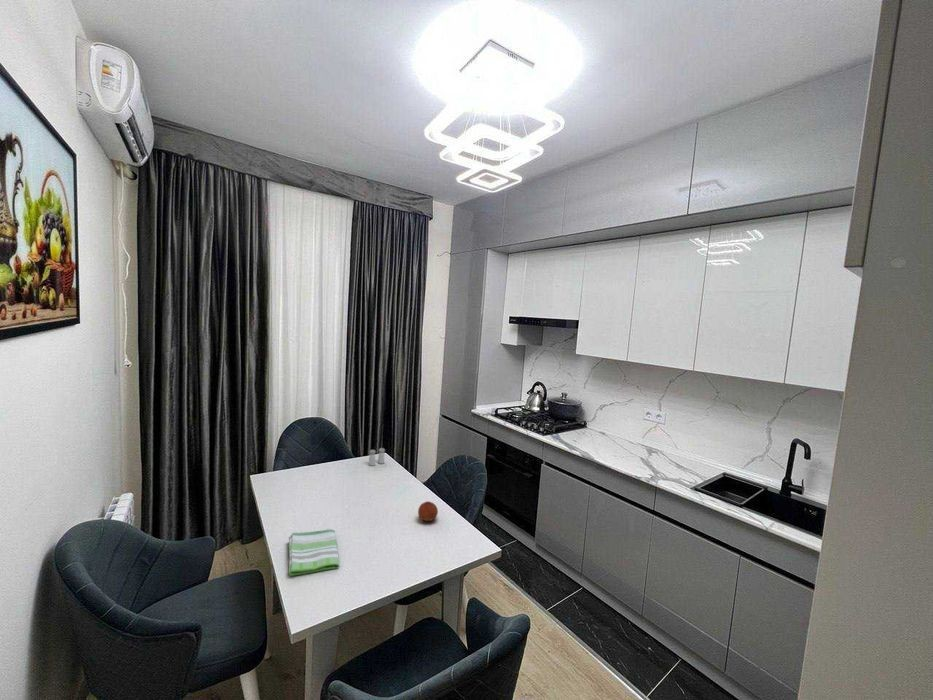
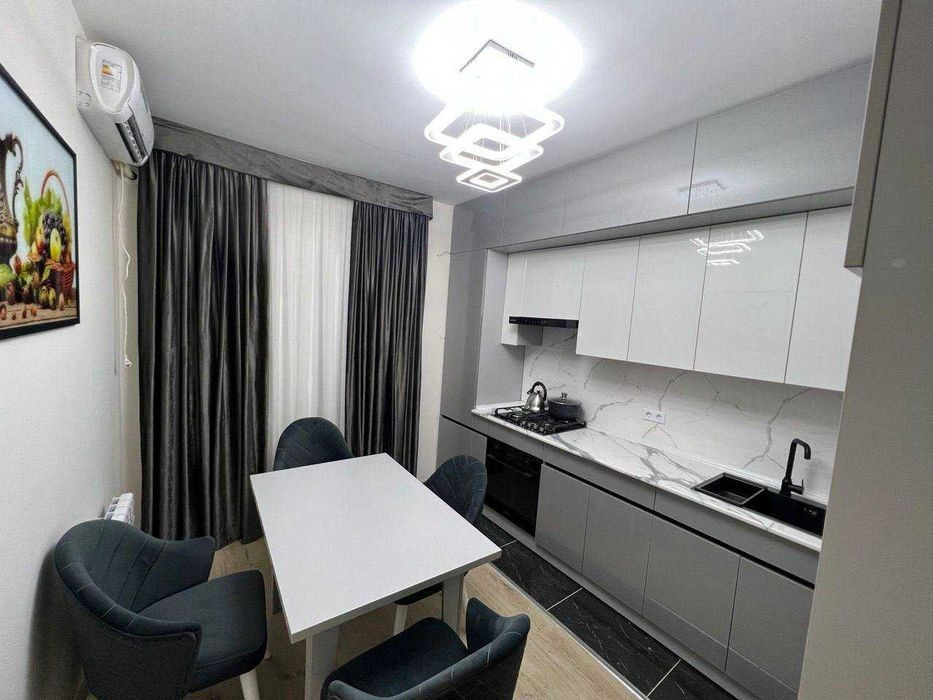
- dish towel [288,528,340,577]
- salt and pepper shaker [368,447,386,467]
- fruit [417,500,439,522]
